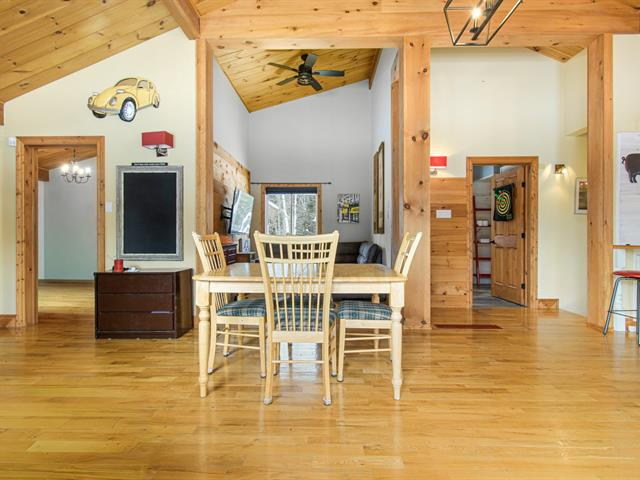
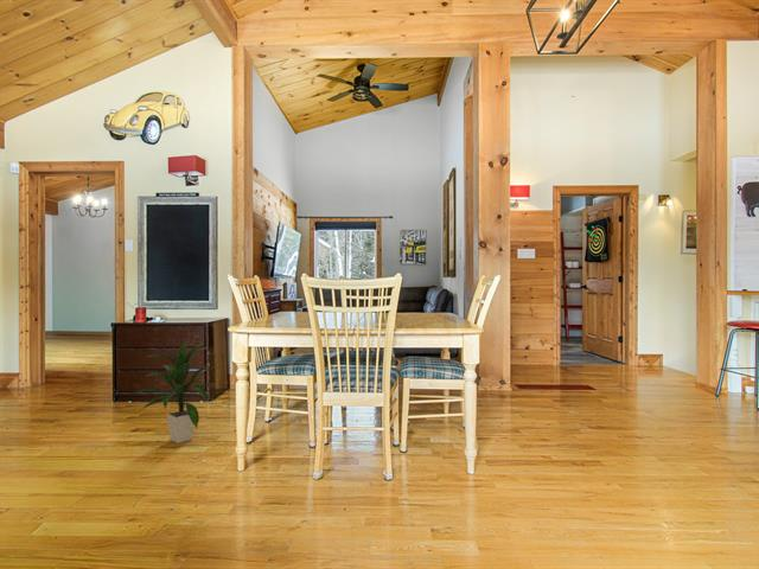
+ indoor plant [138,339,216,445]
